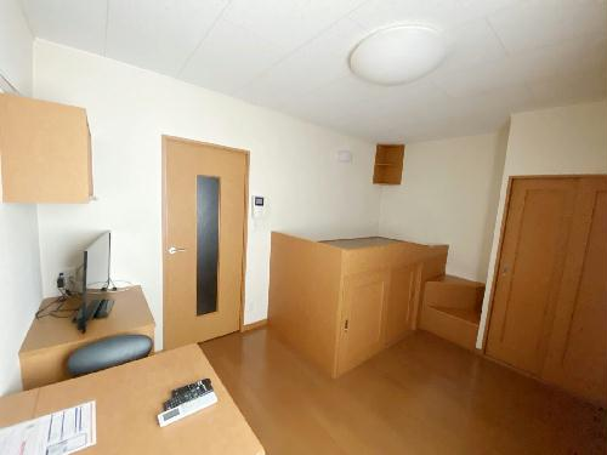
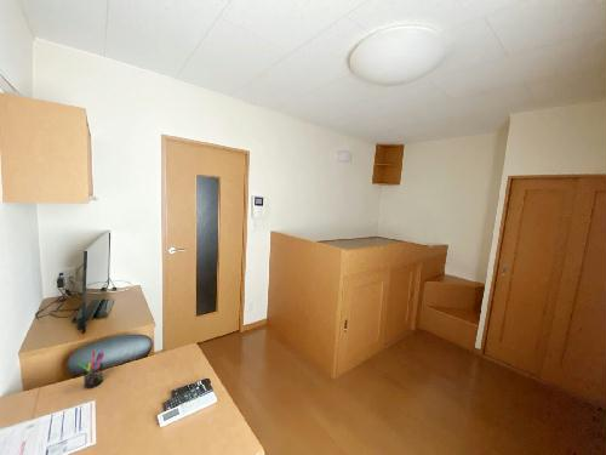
+ pen holder [76,349,105,389]
